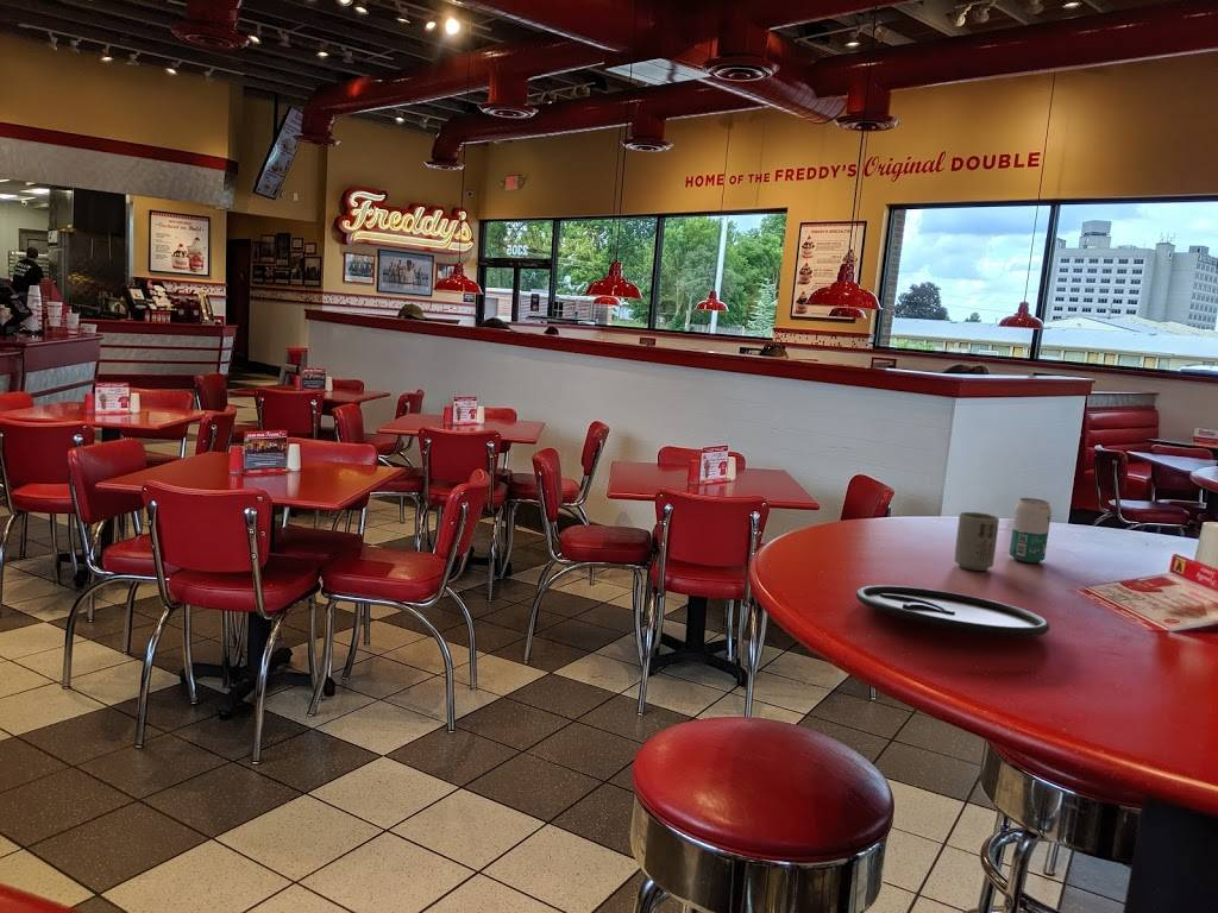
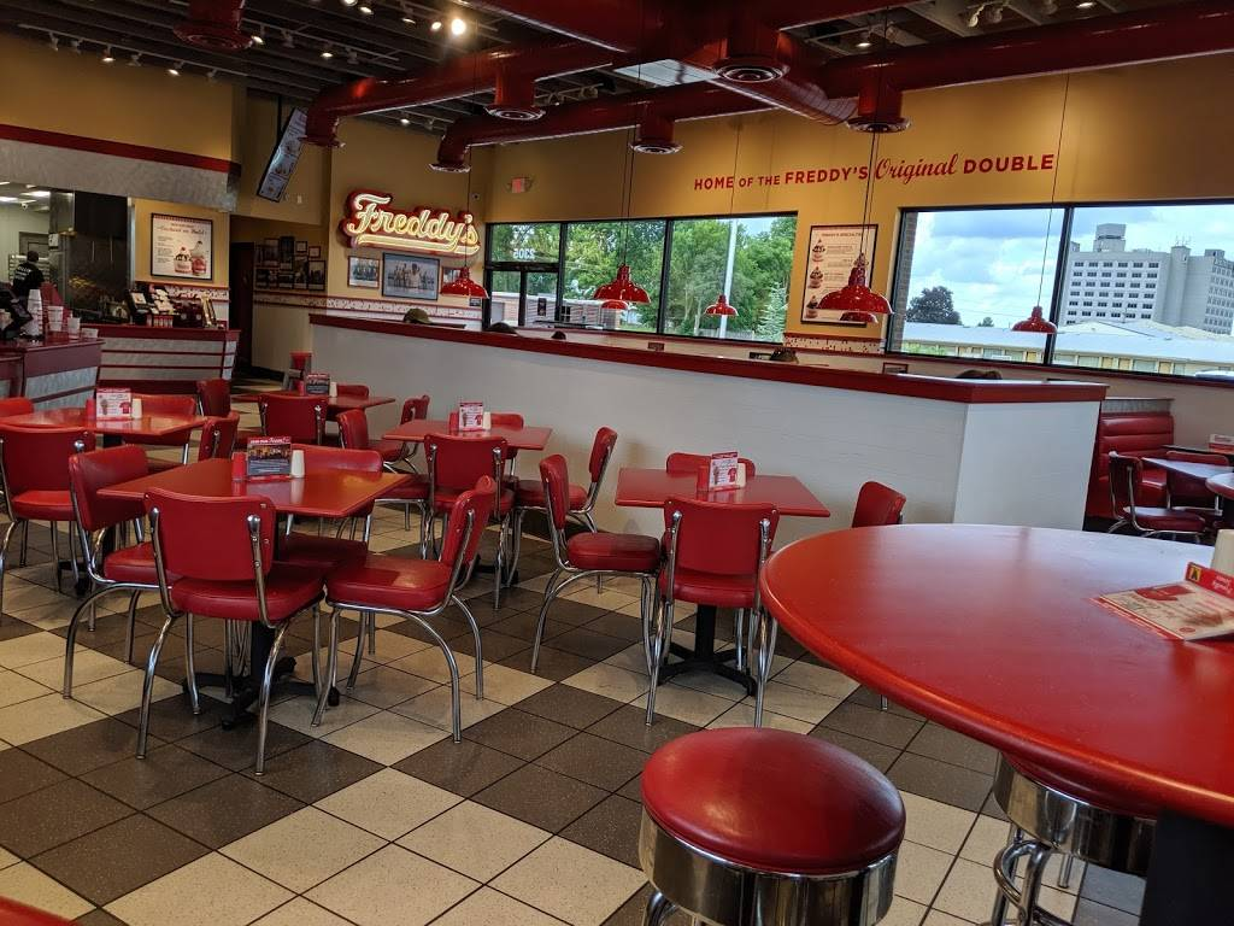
- beverage can [1009,497,1053,563]
- cup [953,511,1000,572]
- plate [855,584,1050,638]
